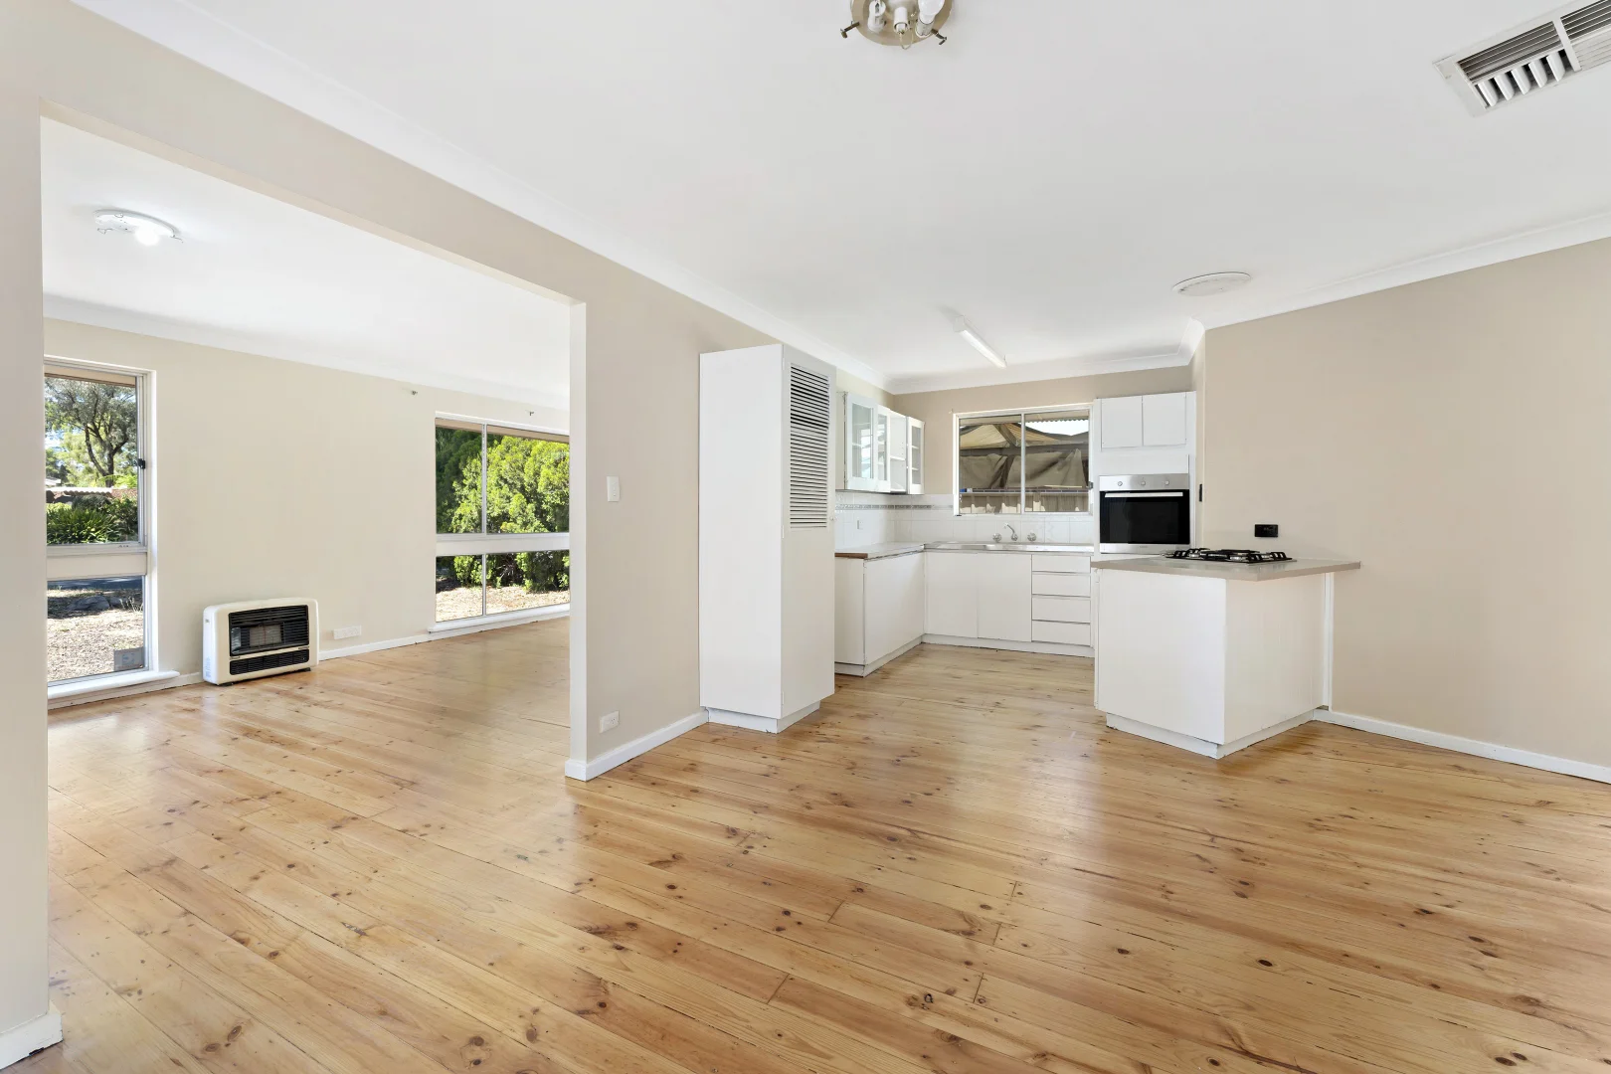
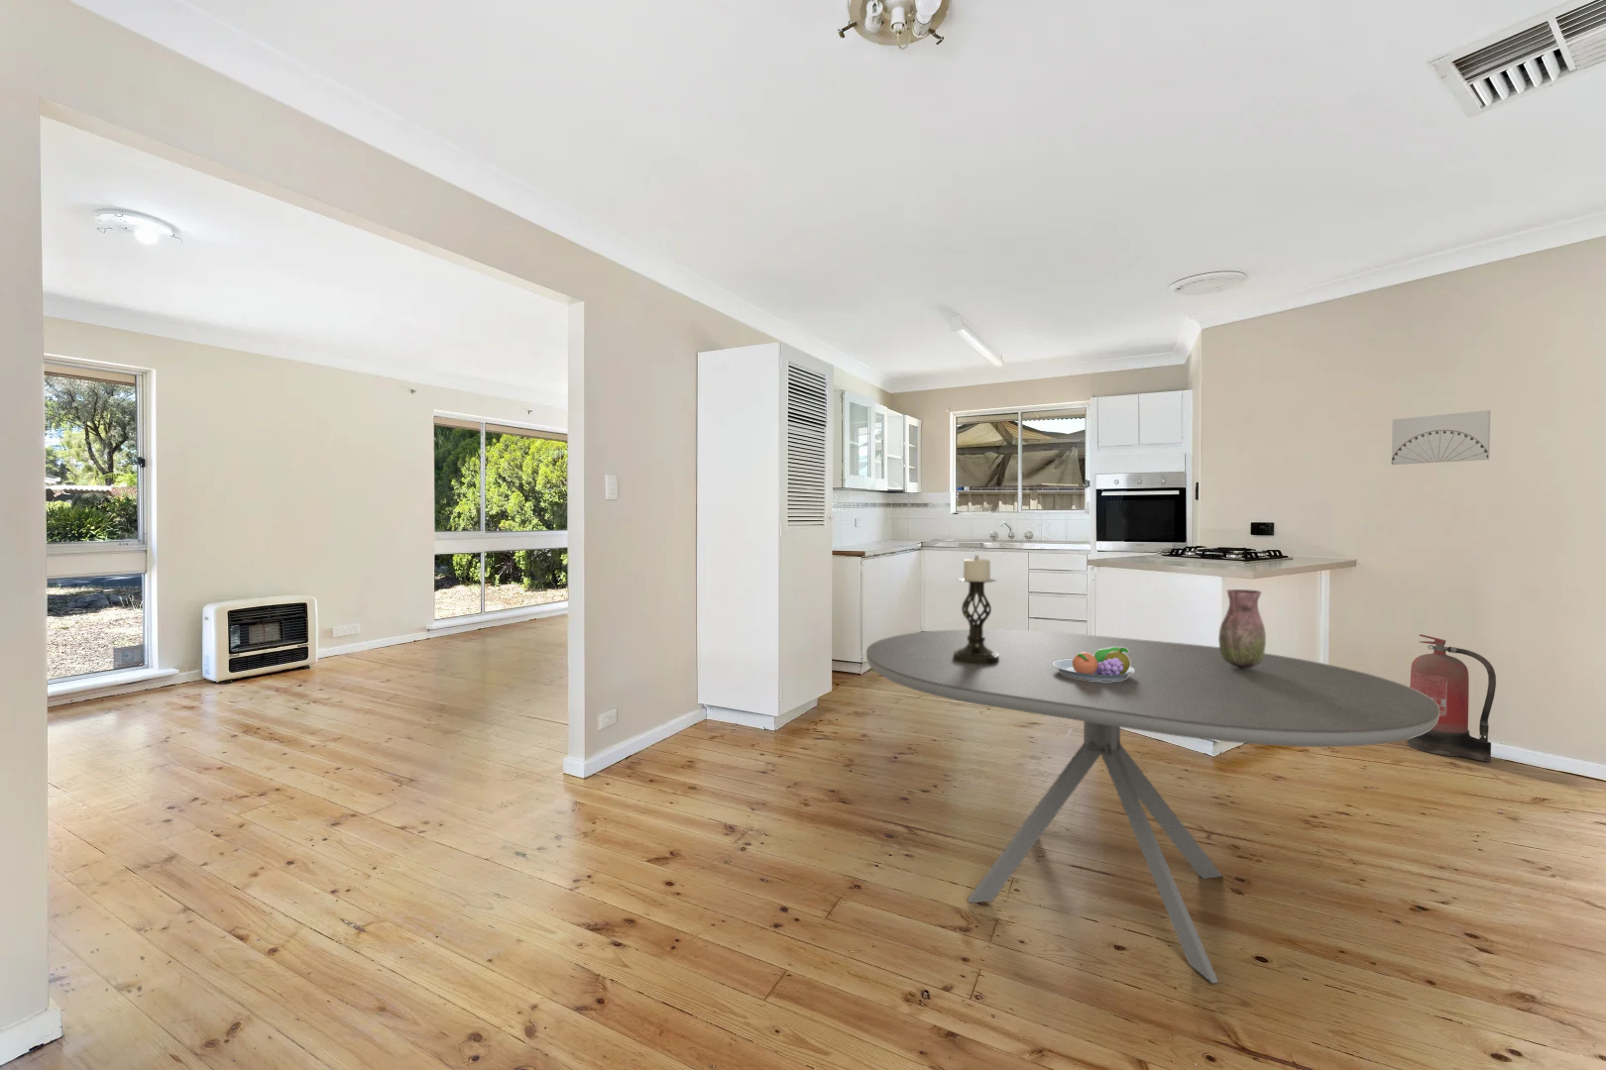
+ fire extinguisher [1406,633,1497,763]
+ vase [1218,589,1267,669]
+ wall art [1391,410,1491,466]
+ candle holder [952,555,999,665]
+ dining table [865,628,1440,984]
+ fruit bowl [1053,647,1134,682]
